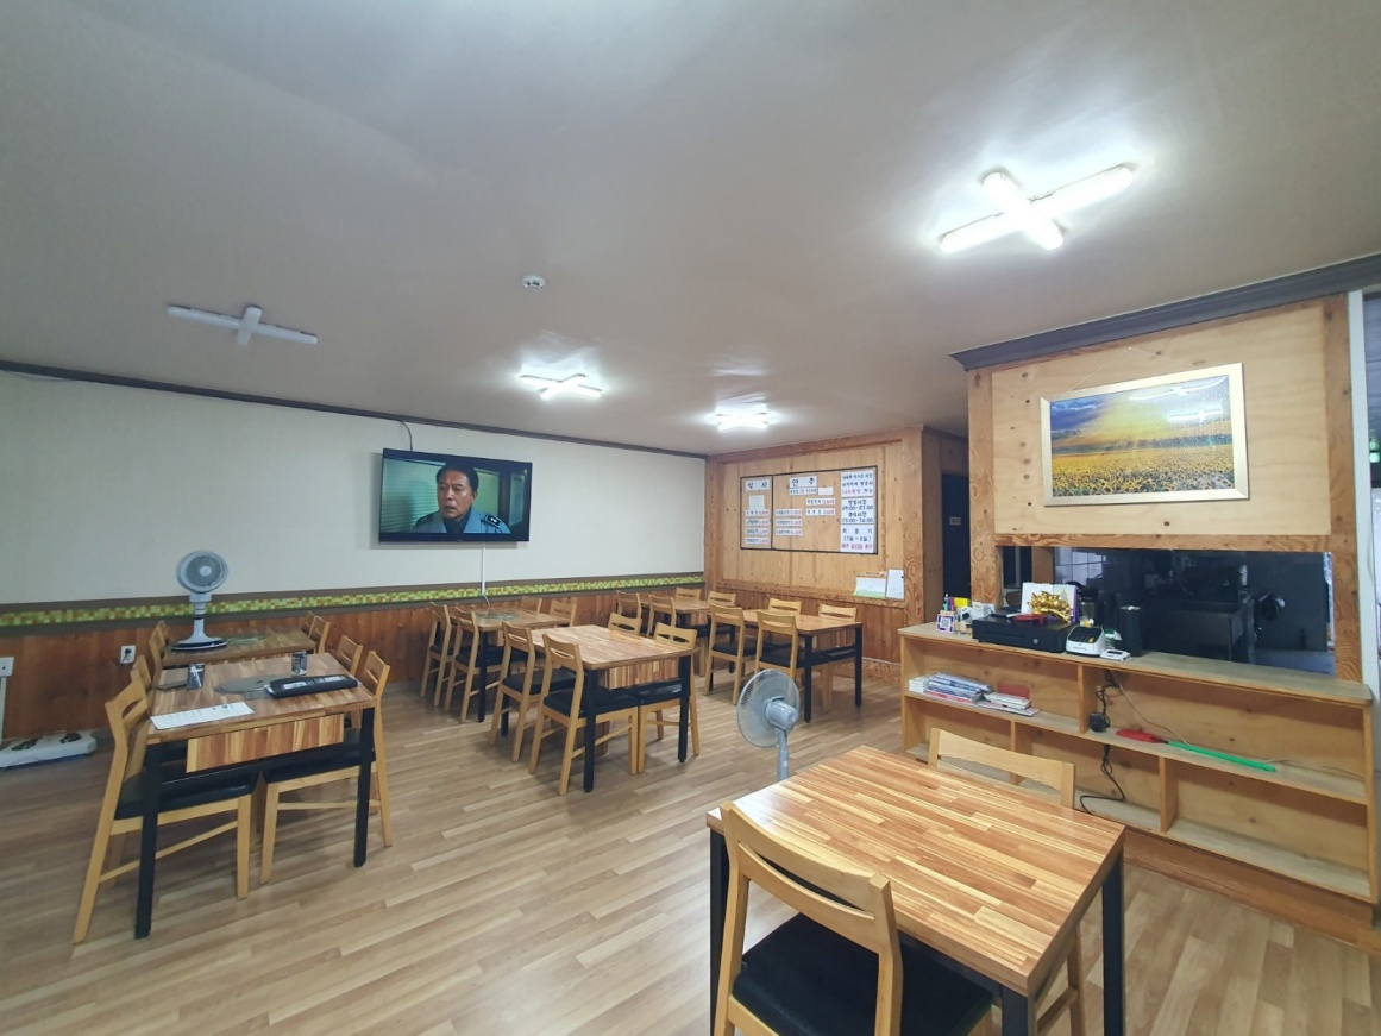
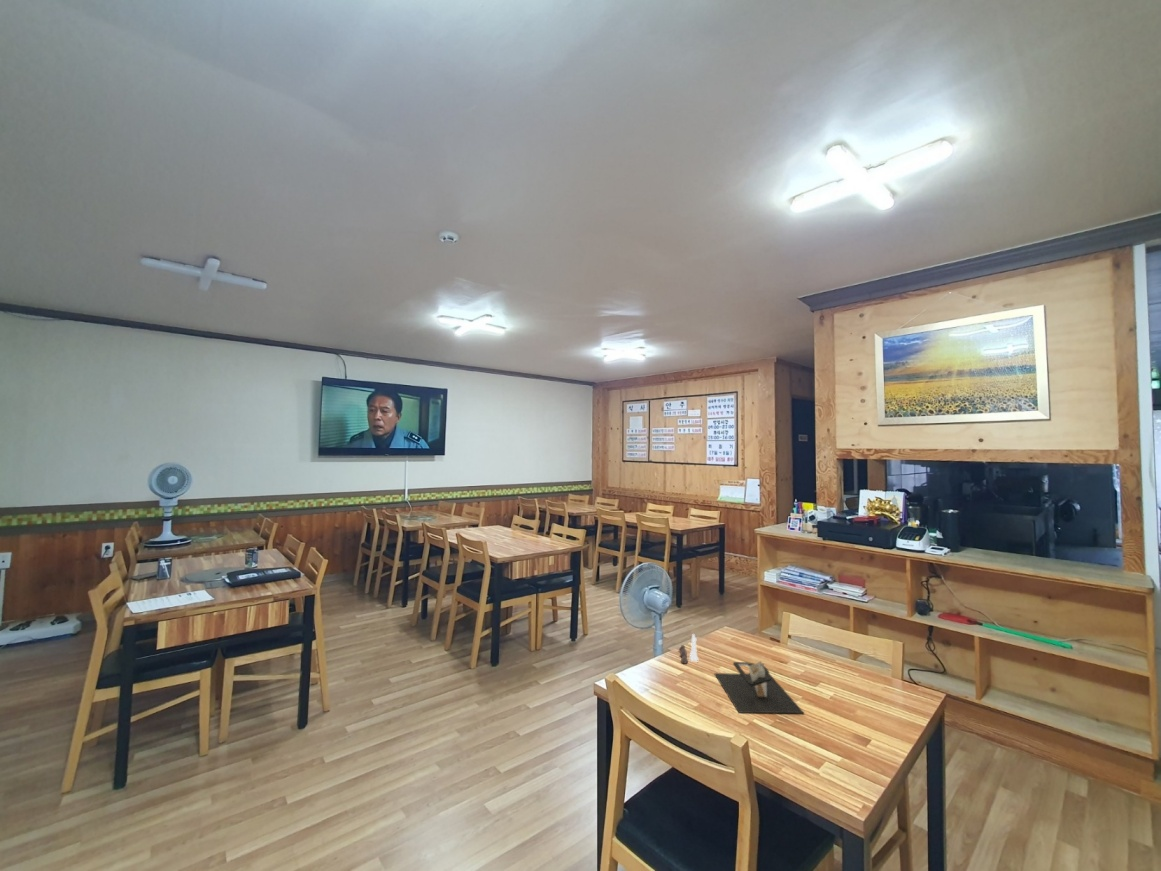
+ napkin holder [713,660,805,714]
+ salt and pepper shaker set [678,633,699,665]
